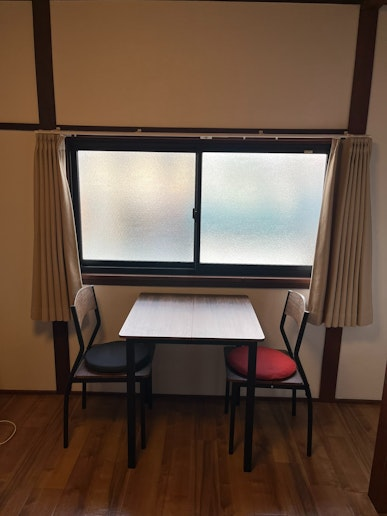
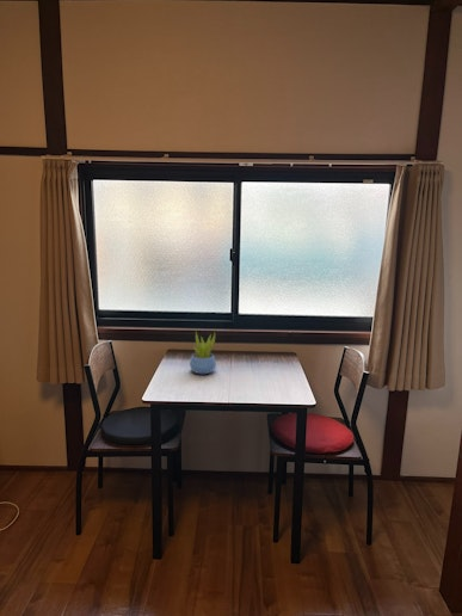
+ succulent plant [189,331,217,375]
